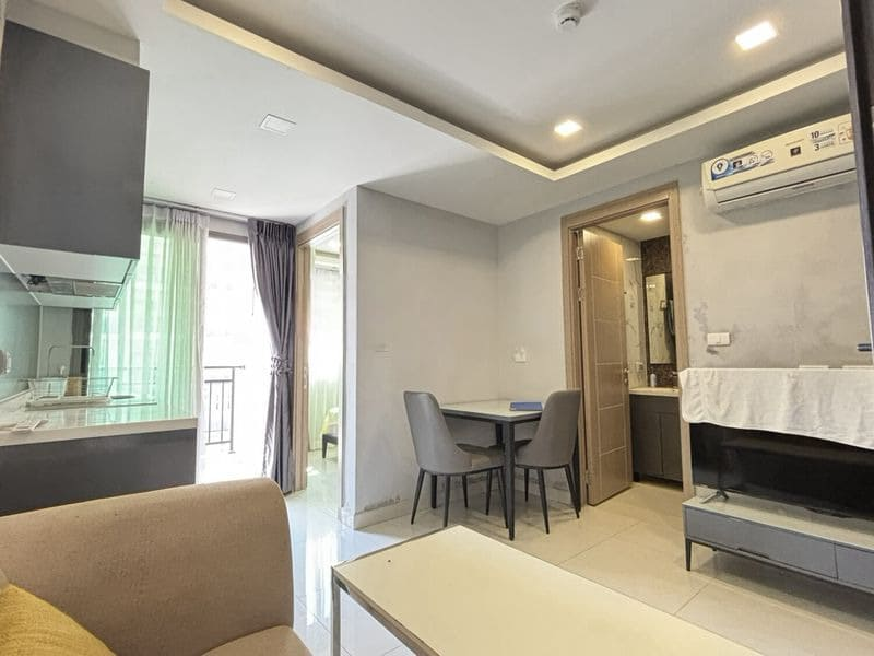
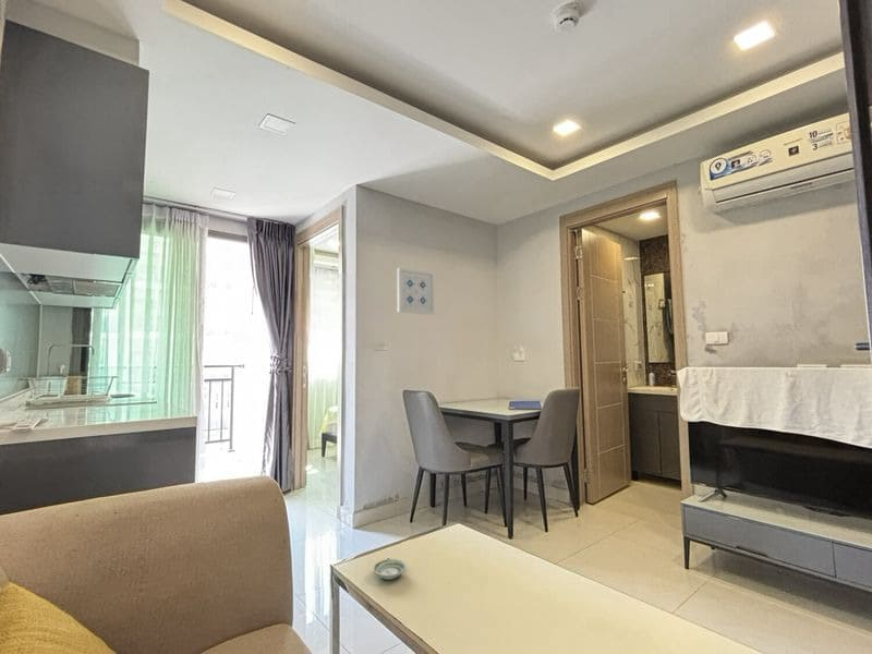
+ wall art [396,267,435,316]
+ saucer [372,558,408,581]
